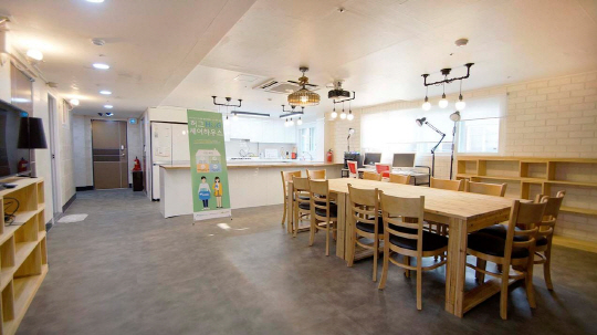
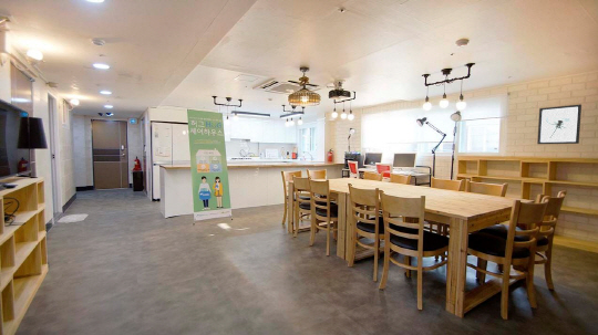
+ wall art [536,103,582,145]
